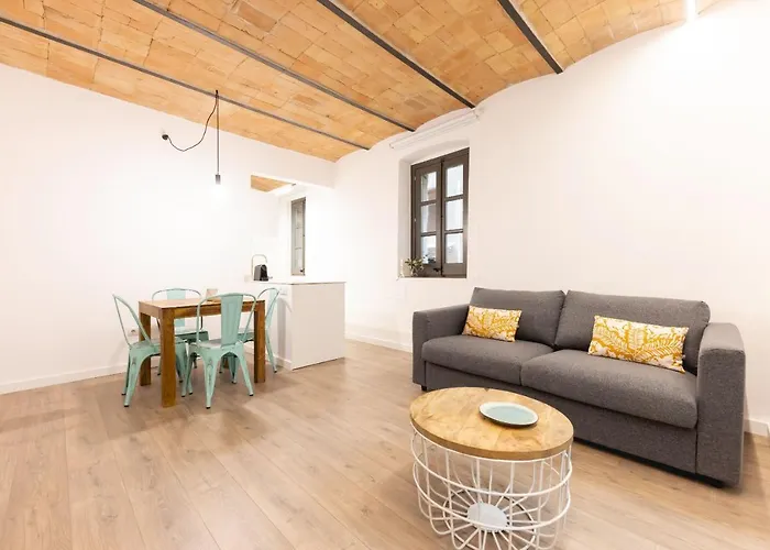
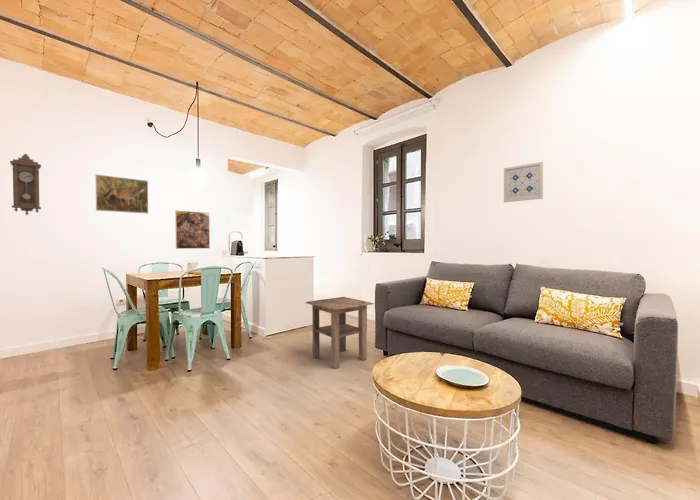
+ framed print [94,173,149,215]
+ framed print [174,210,211,250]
+ pendulum clock [9,153,42,216]
+ wall art [503,161,544,203]
+ side table [304,296,375,370]
